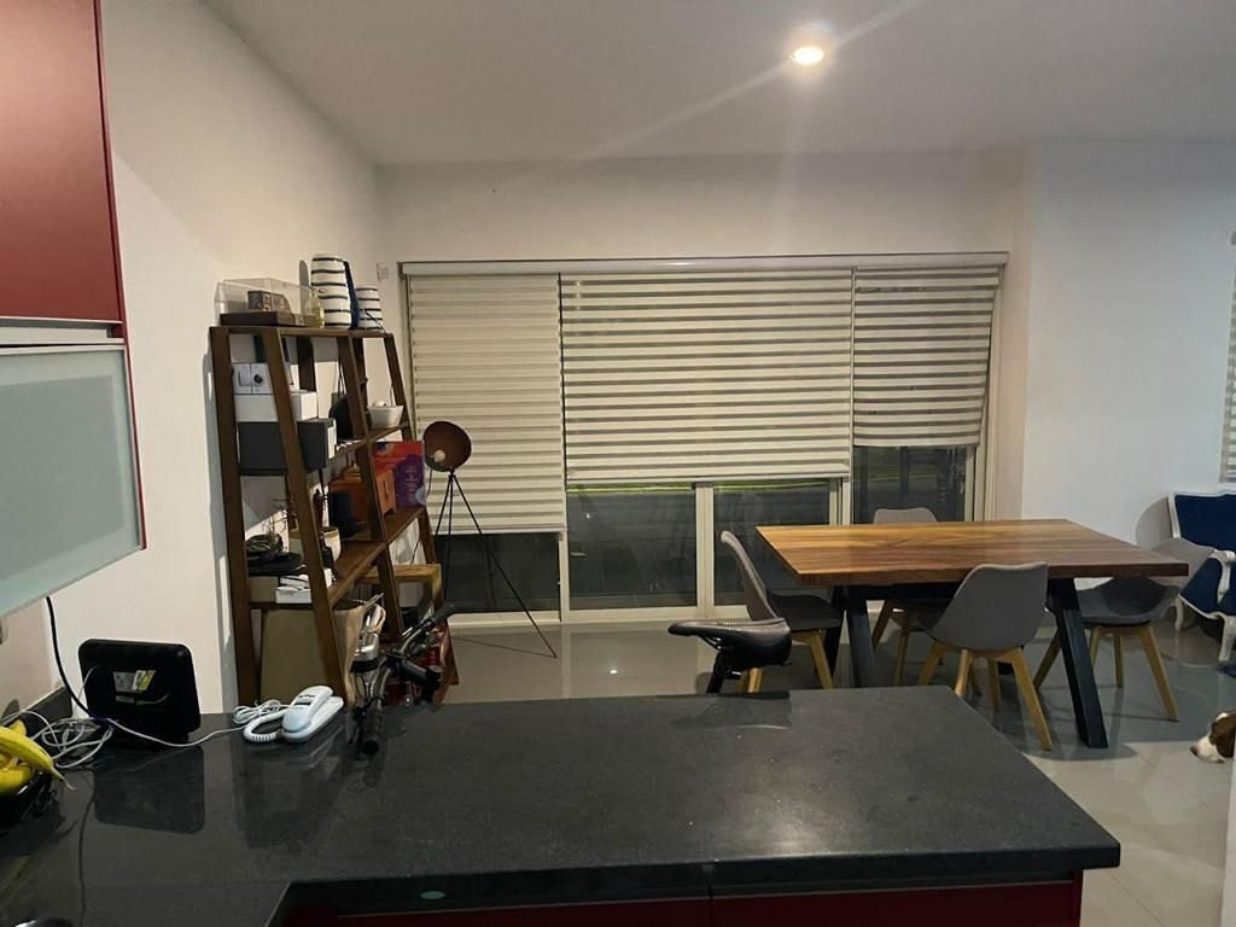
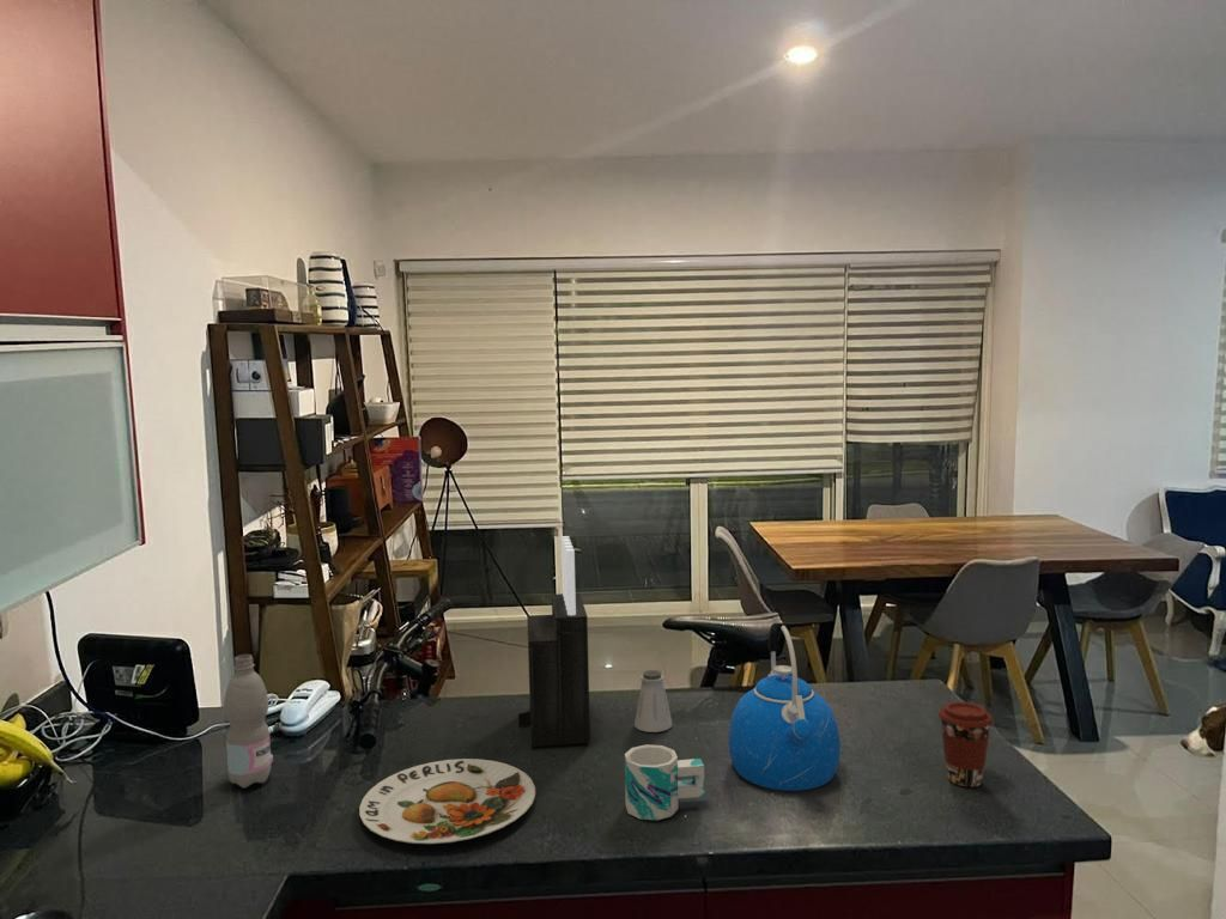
+ plate [358,757,536,845]
+ kettle [728,621,842,792]
+ mug [624,743,705,821]
+ coffee cup [936,700,995,789]
+ water bottle [223,653,274,789]
+ saltshaker [633,669,673,734]
+ knife block [517,535,591,748]
